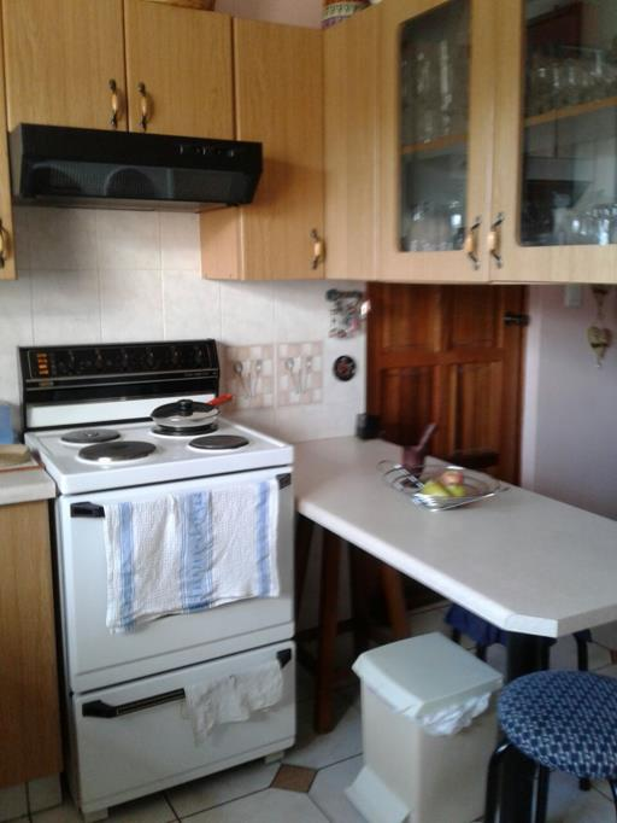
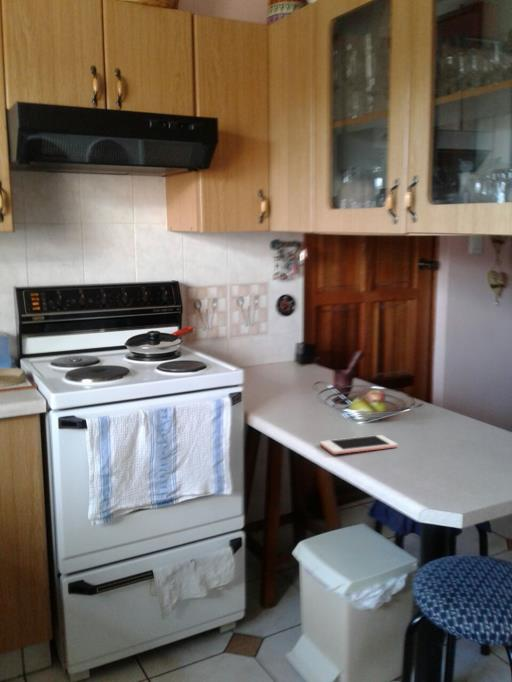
+ cell phone [319,434,398,455]
